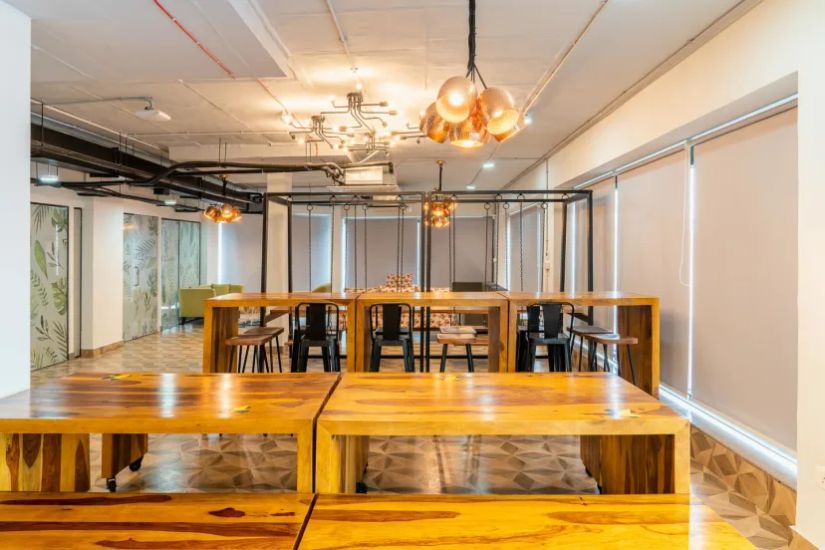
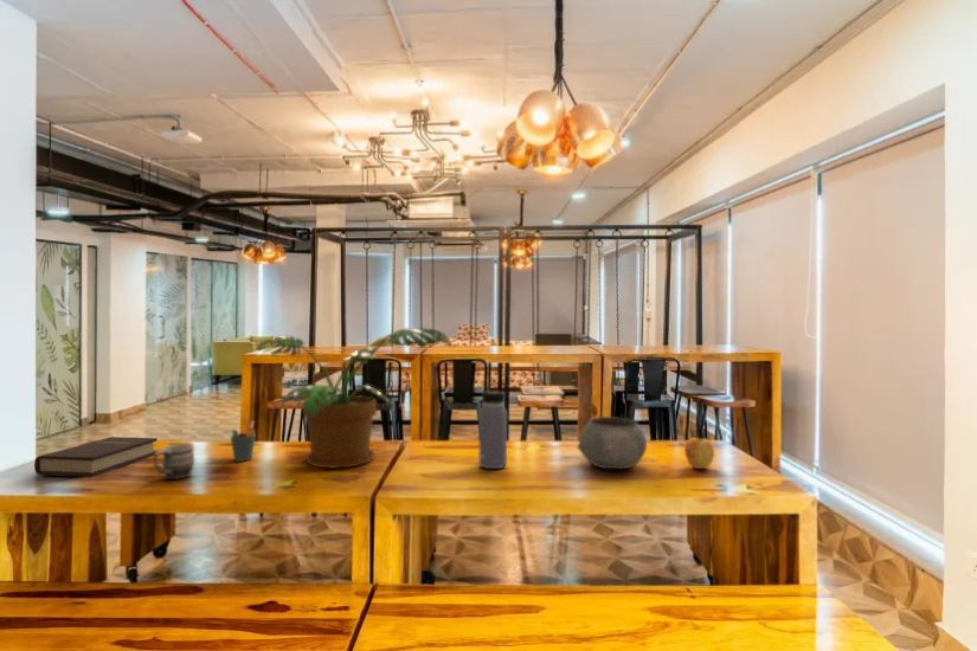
+ apple [683,437,715,470]
+ book [33,436,159,478]
+ pen holder [230,419,257,463]
+ mug [152,443,195,481]
+ bowl [576,415,648,470]
+ water bottle [477,381,509,470]
+ potted plant [255,327,452,469]
